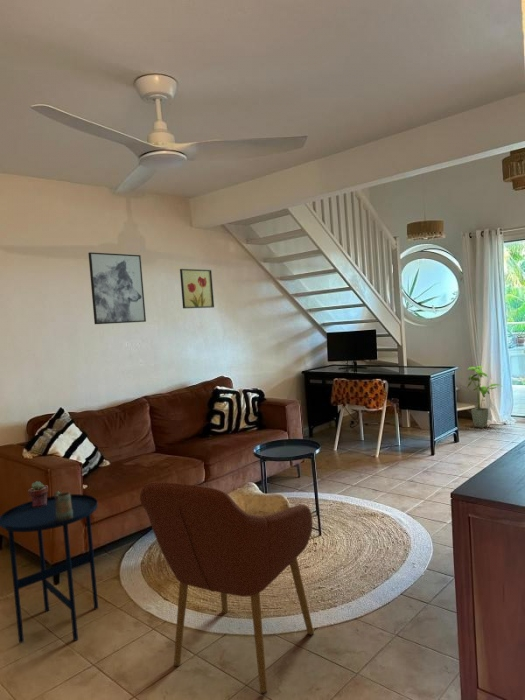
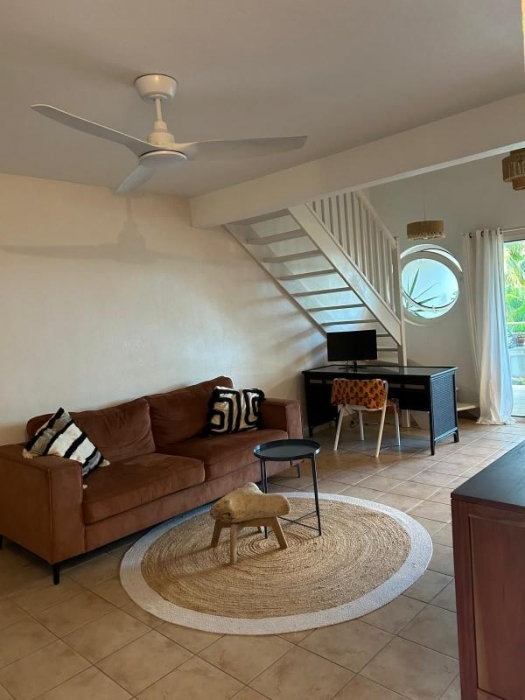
- wall art [179,268,215,309]
- armchair [139,481,315,696]
- wall art [87,251,147,325]
- mug [53,490,73,522]
- house plant [466,365,504,429]
- potted succulent [27,480,49,507]
- side table [0,493,99,644]
